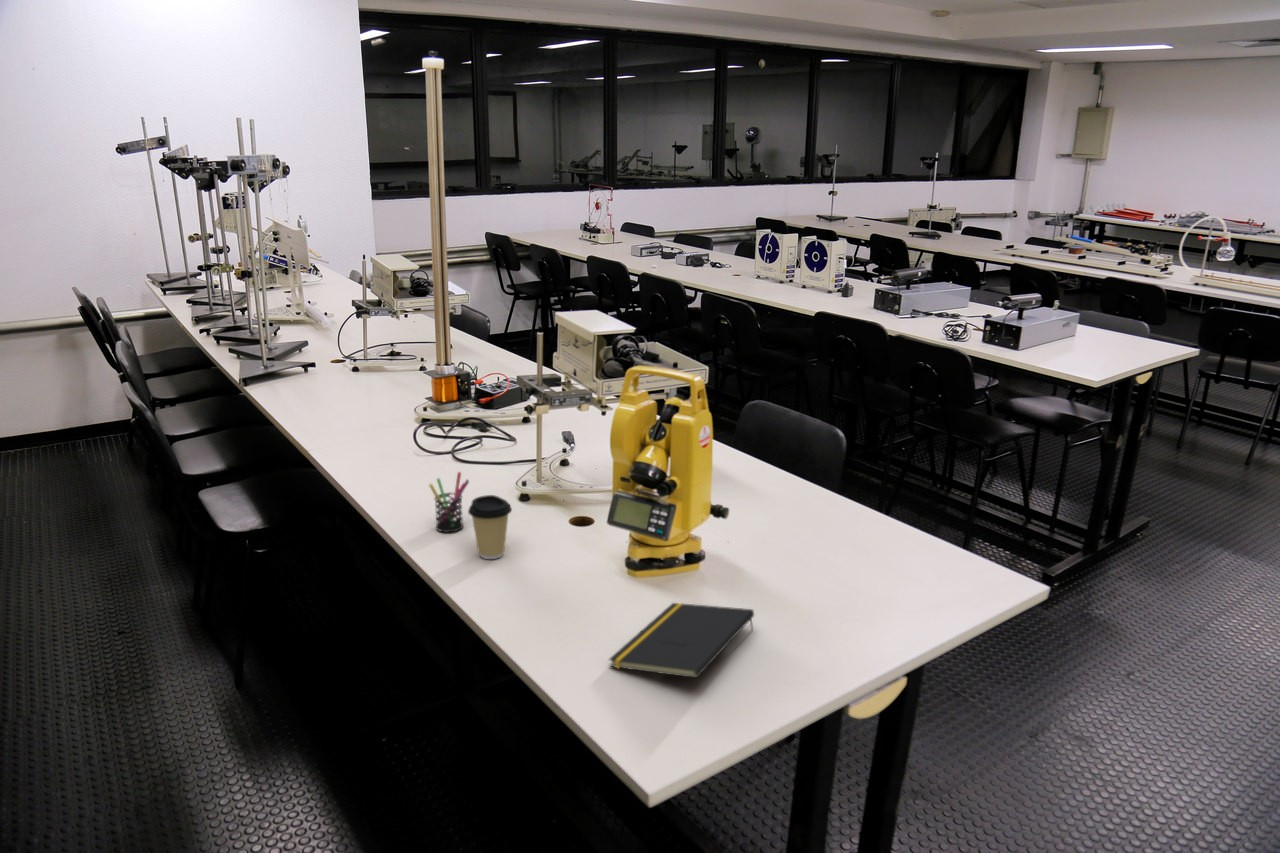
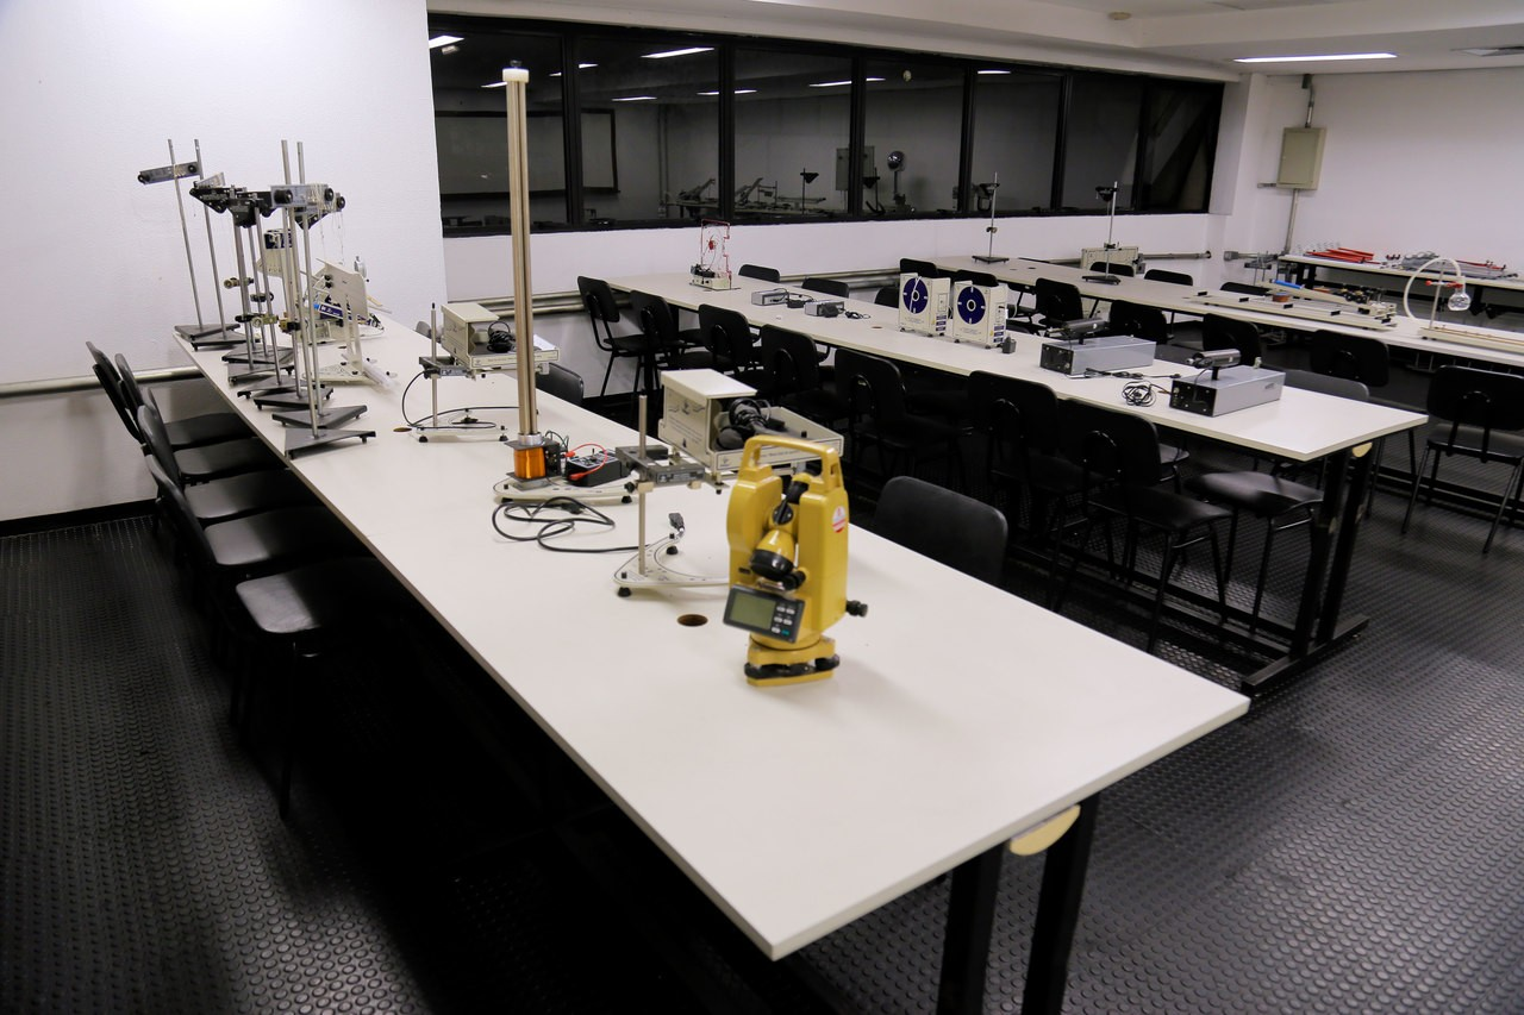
- pen holder [428,471,470,533]
- notepad [608,602,755,679]
- coffee cup [467,494,513,560]
